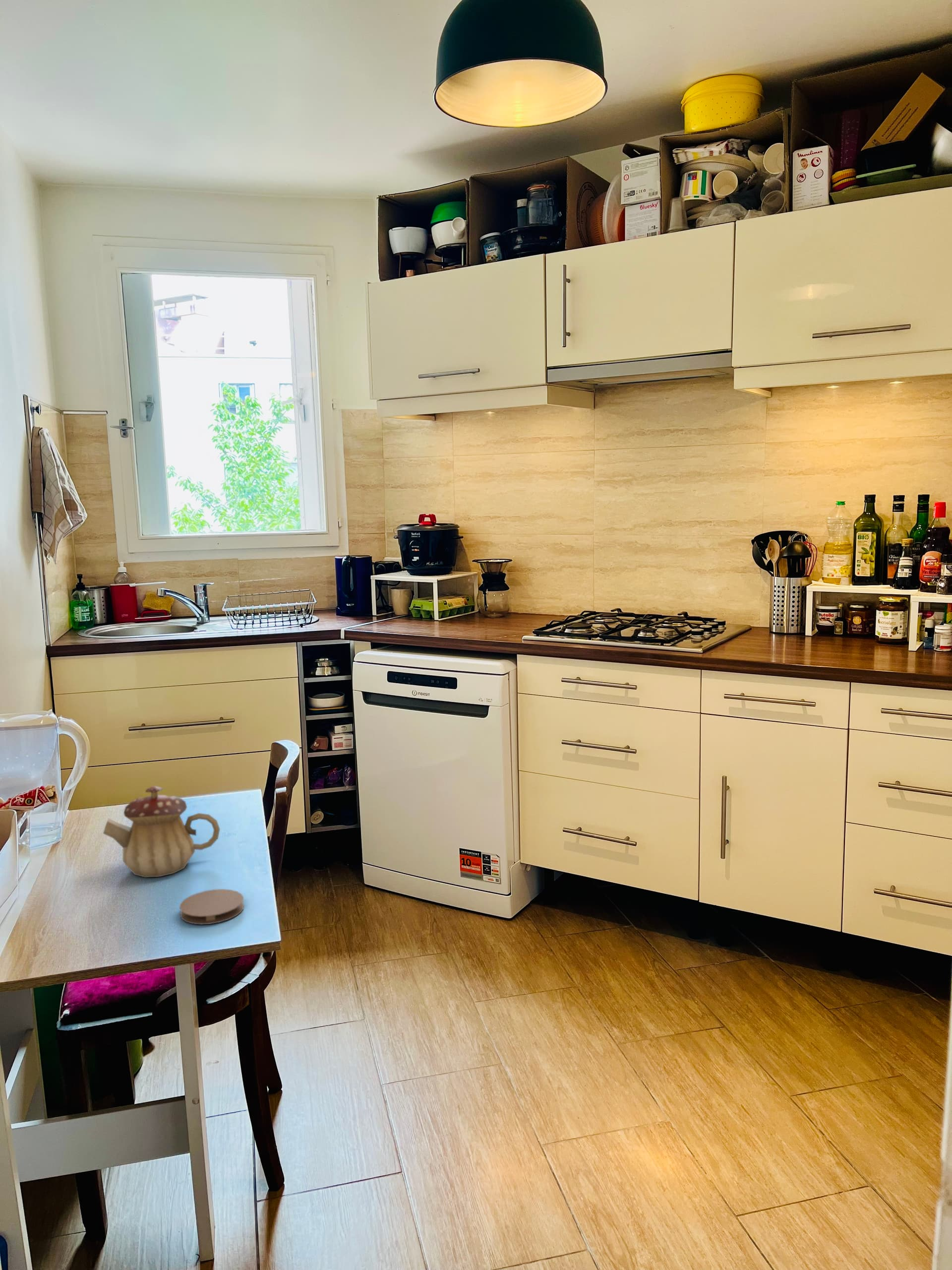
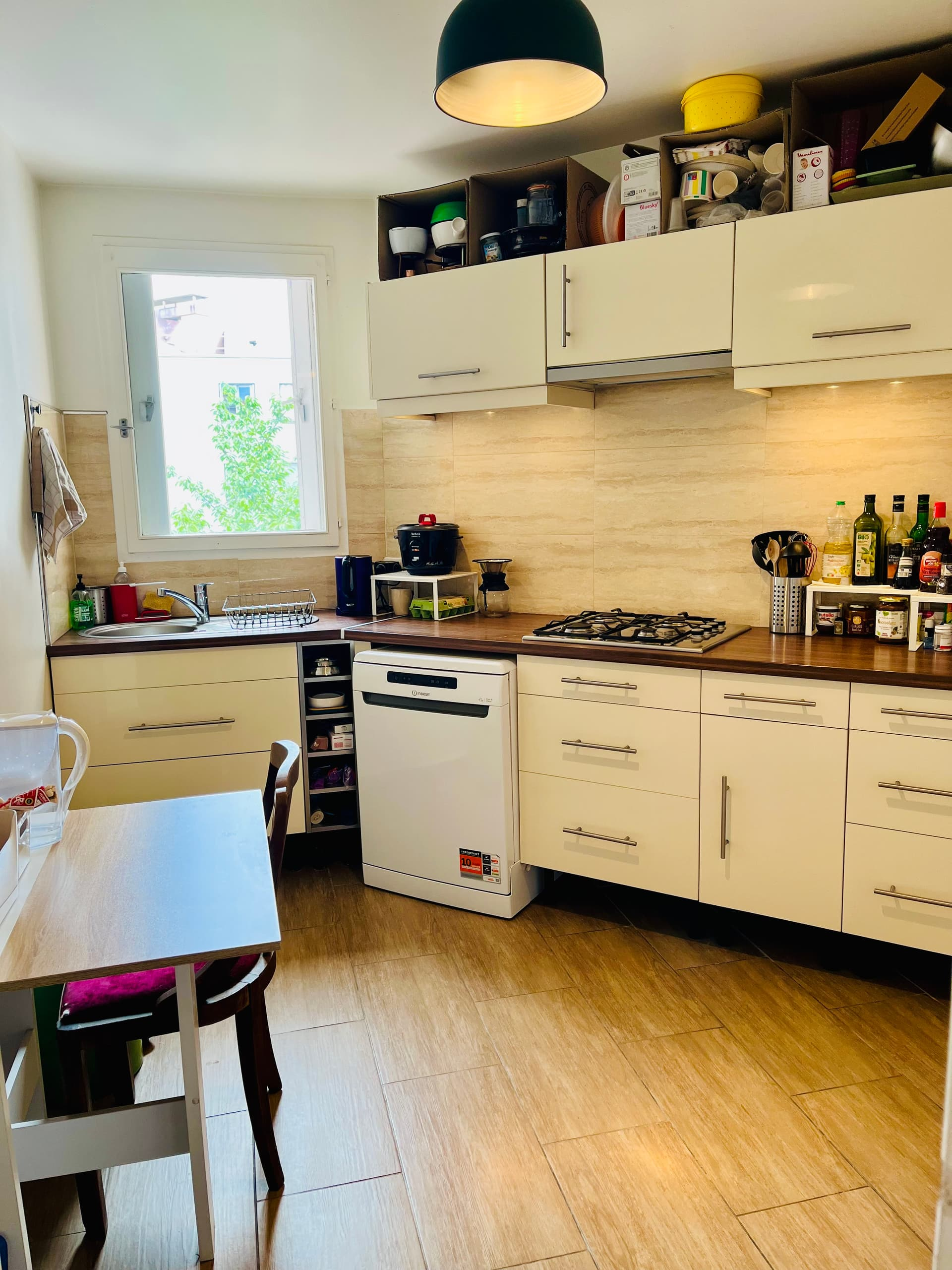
- coaster [179,889,244,925]
- teapot [103,785,221,878]
